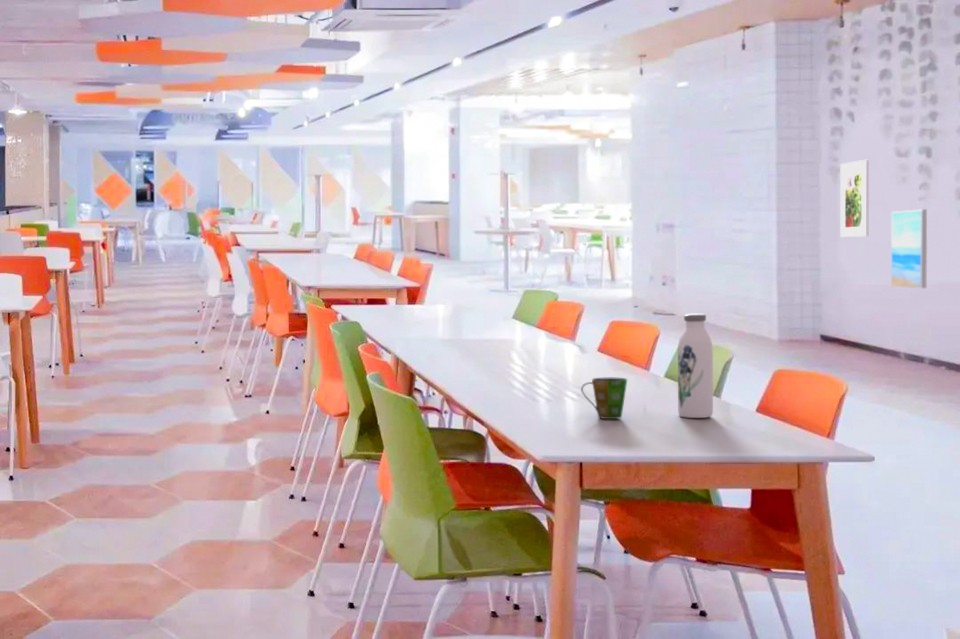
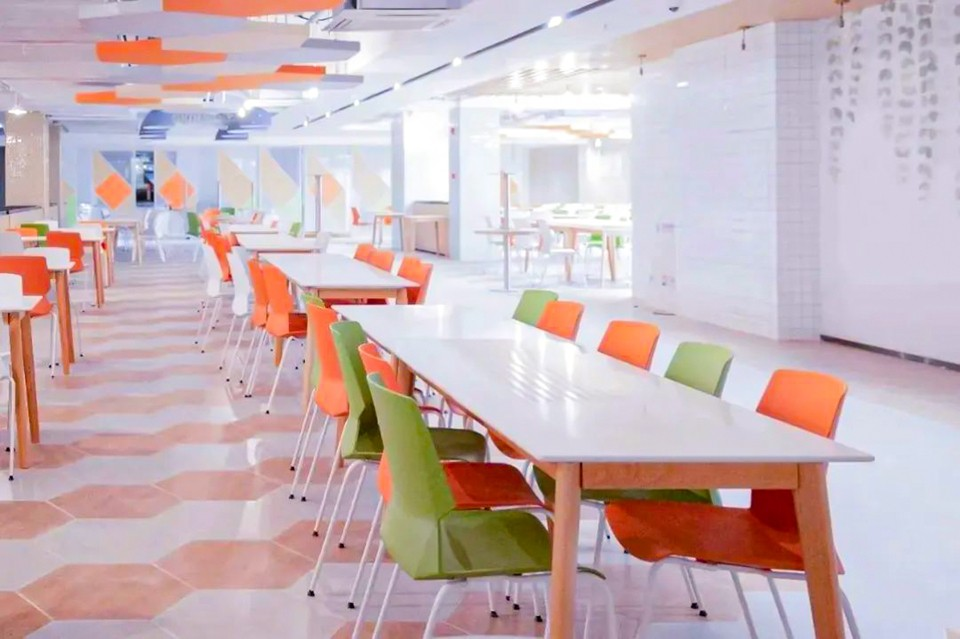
- cup [580,377,628,420]
- water bottle [677,312,714,419]
- wall art [890,208,928,289]
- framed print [839,159,870,238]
